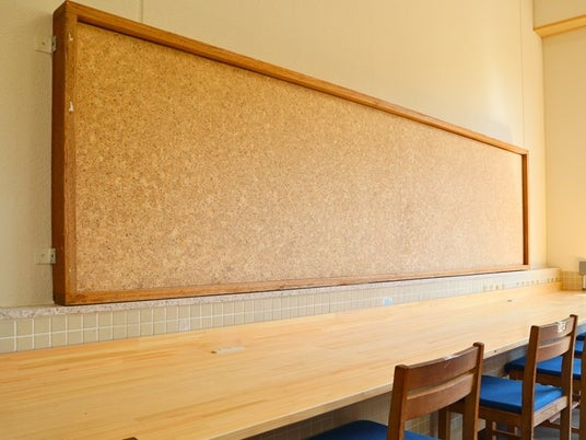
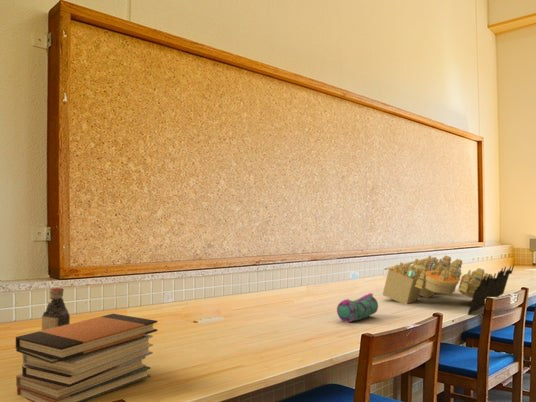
+ pencil case [336,292,379,324]
+ bottle [41,287,71,331]
+ board game [382,255,515,316]
+ book stack [15,313,159,402]
